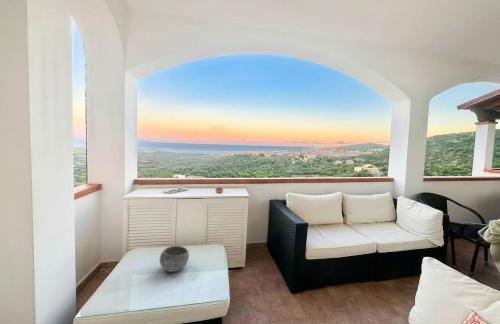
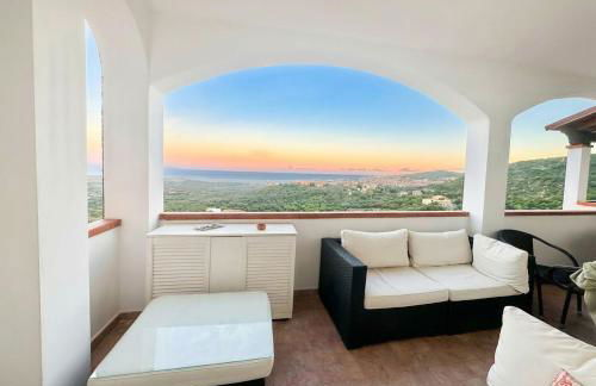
- bowl [159,245,190,273]
